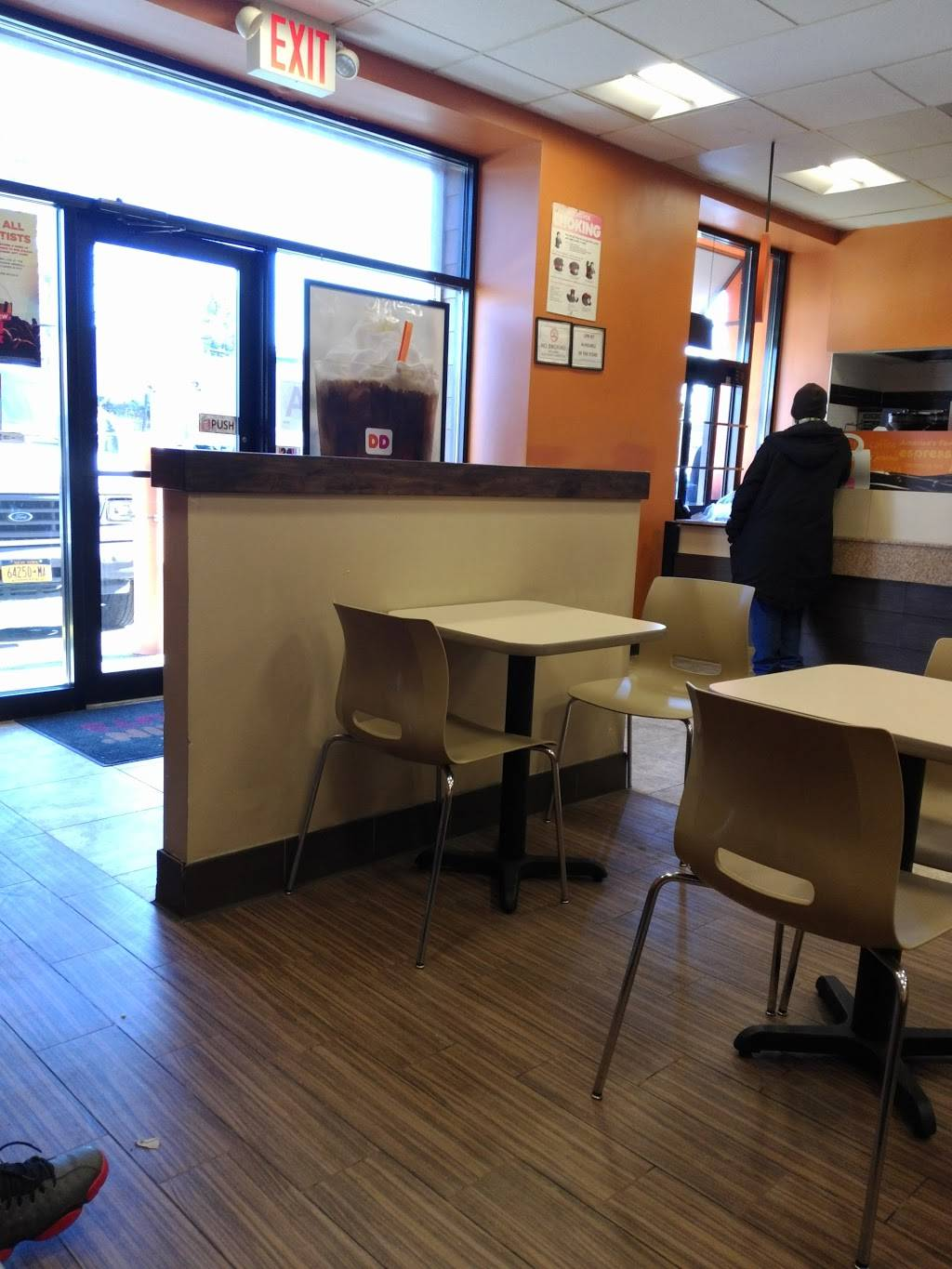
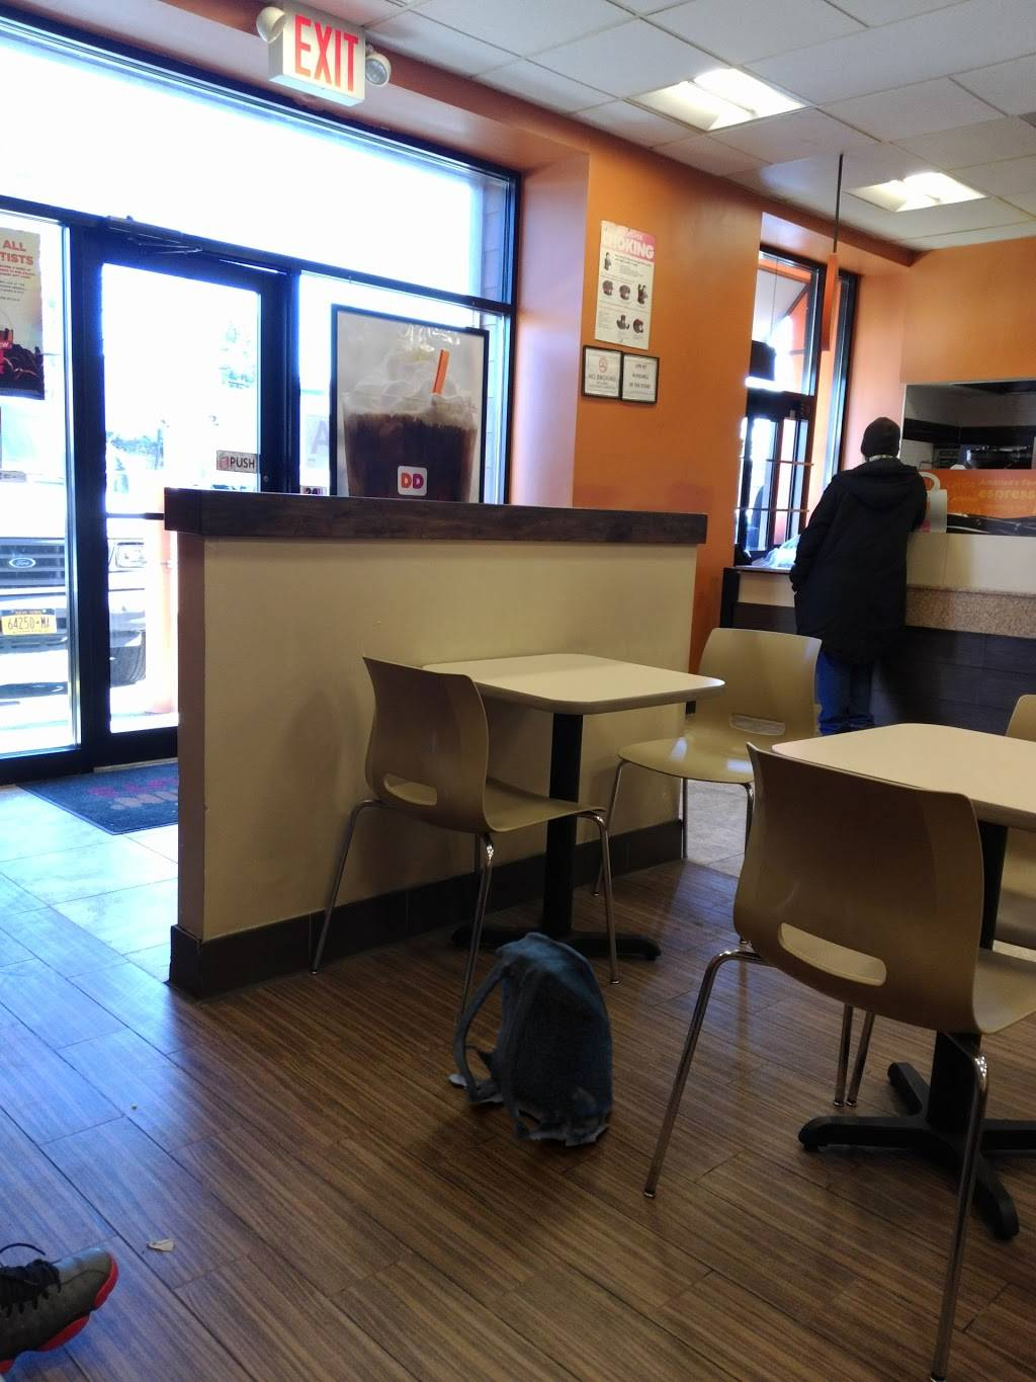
+ backpack [448,931,614,1147]
